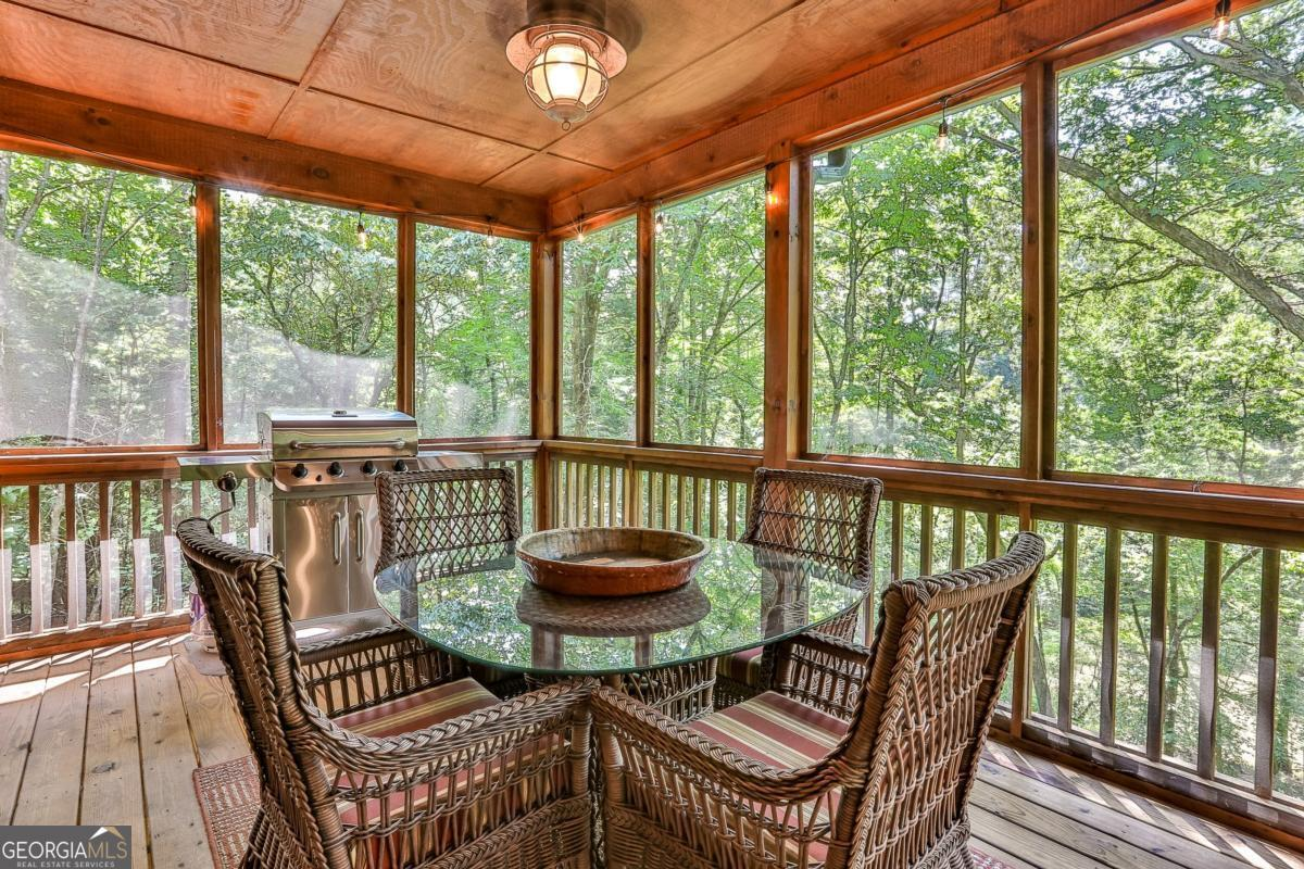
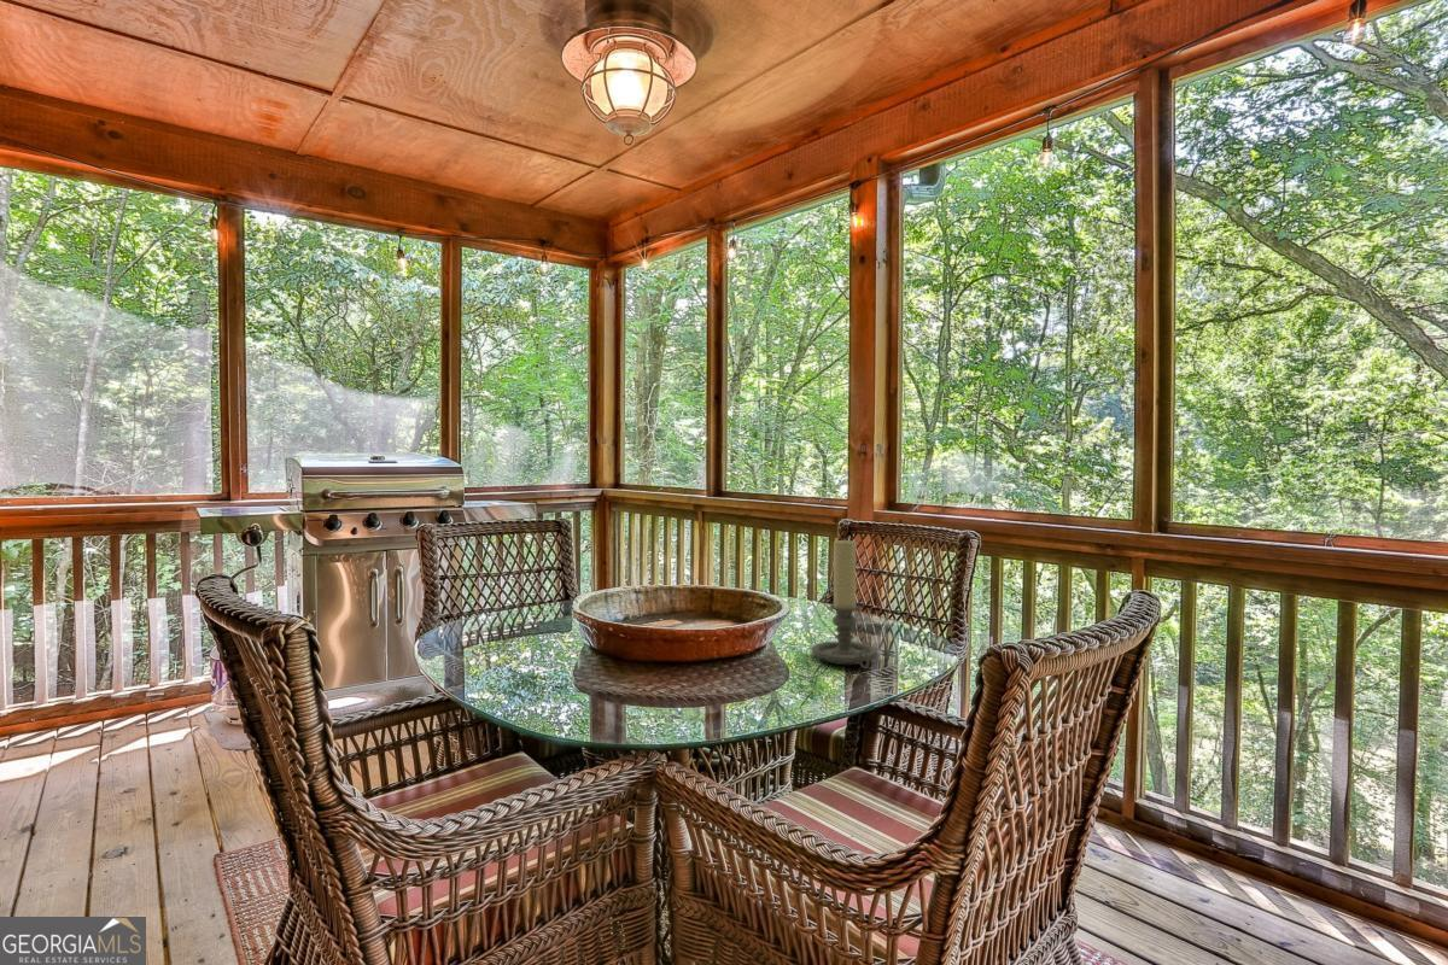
+ candle holder [811,537,878,671]
